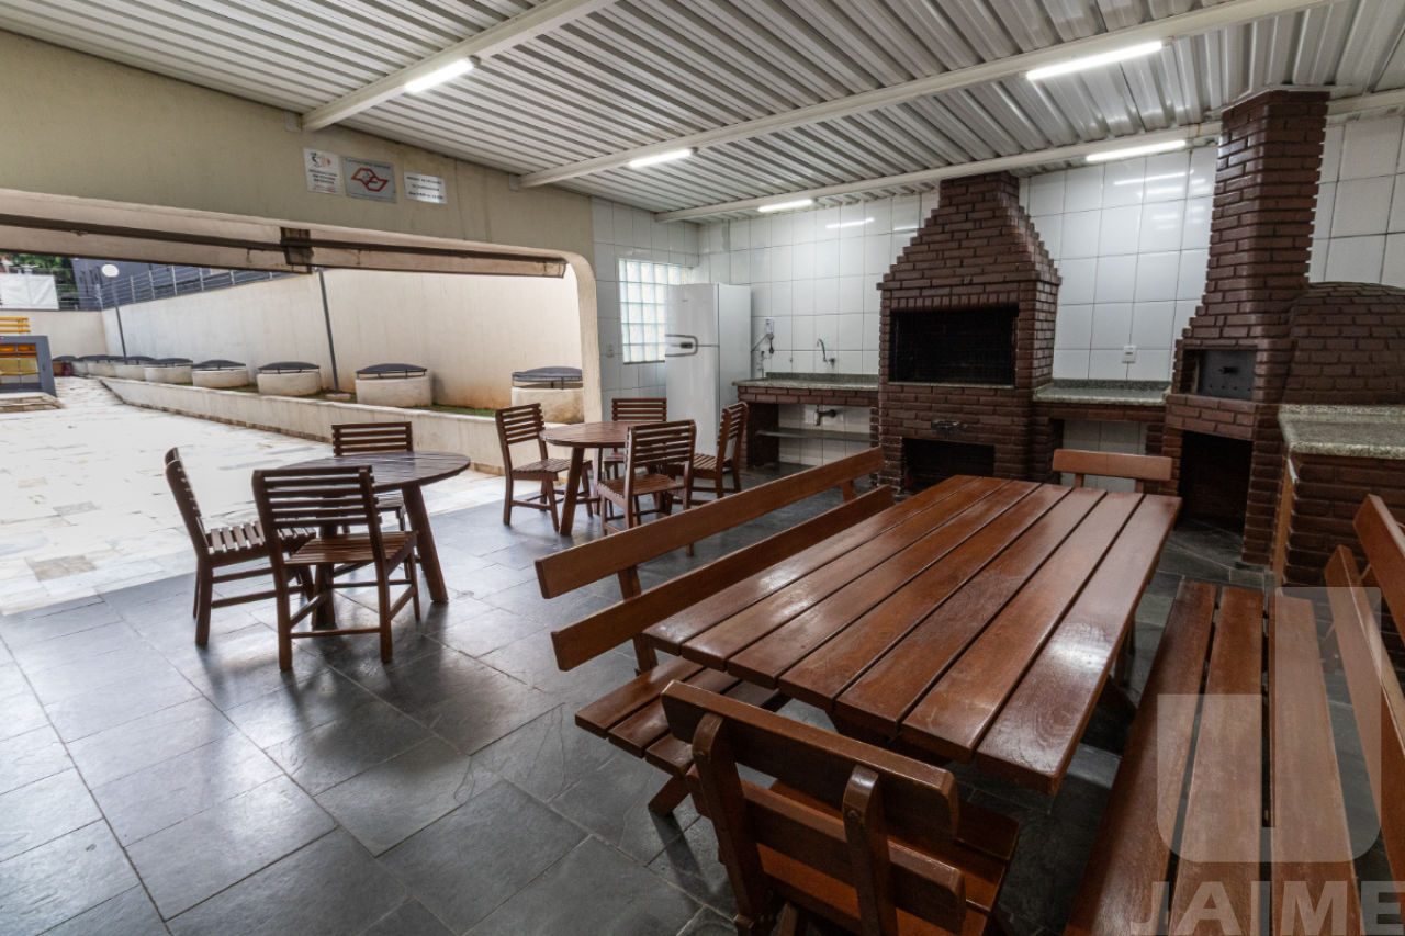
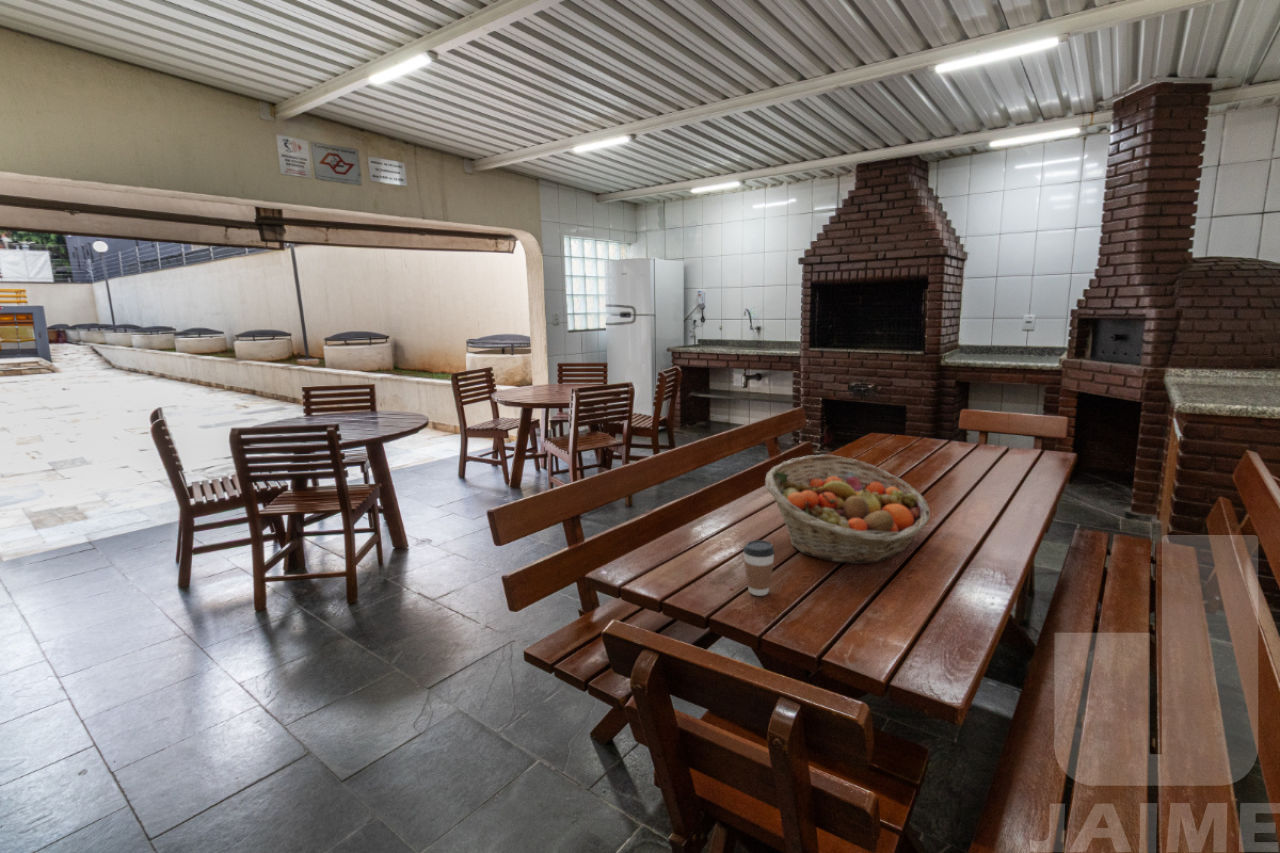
+ fruit basket [764,454,931,565]
+ coffee cup [742,539,776,597]
